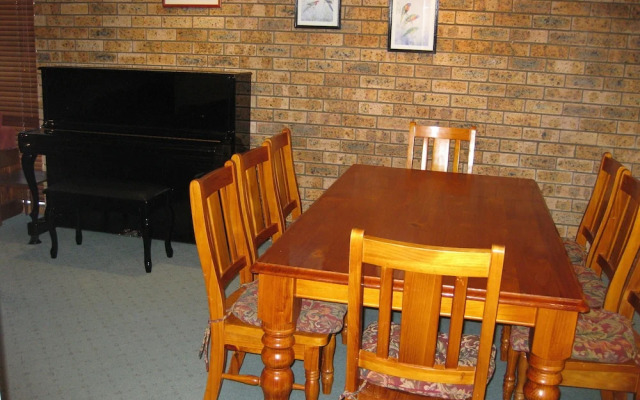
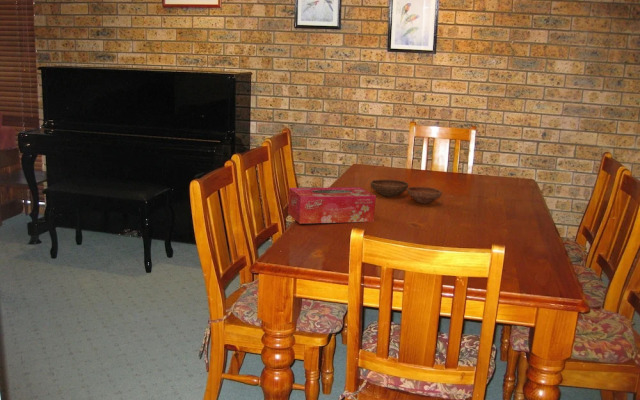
+ bowl [370,178,443,205]
+ tissue box [287,186,377,225]
